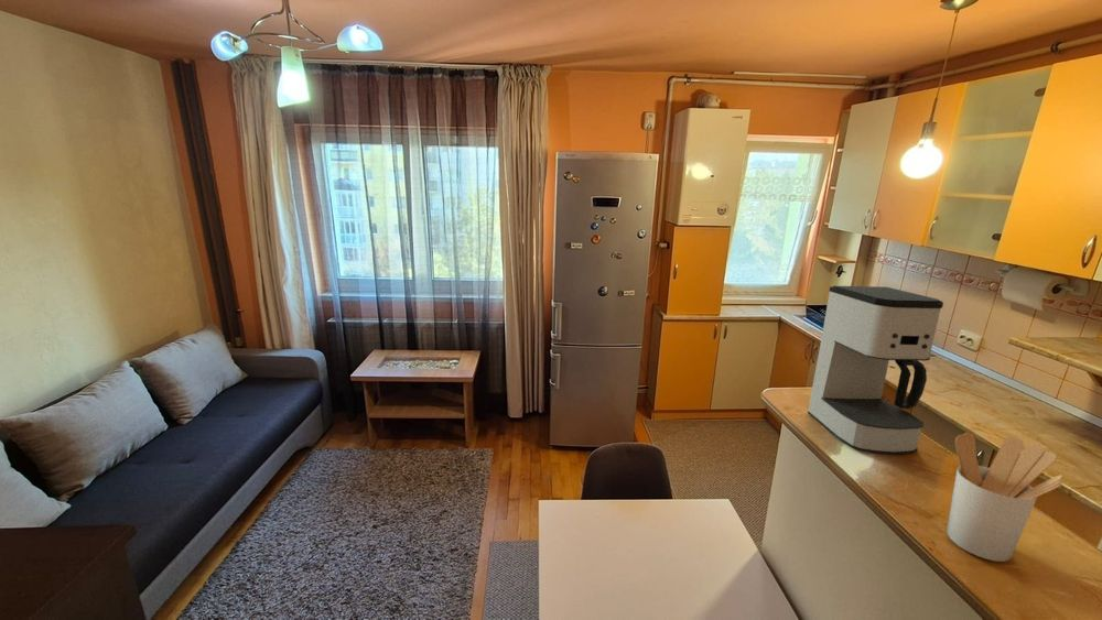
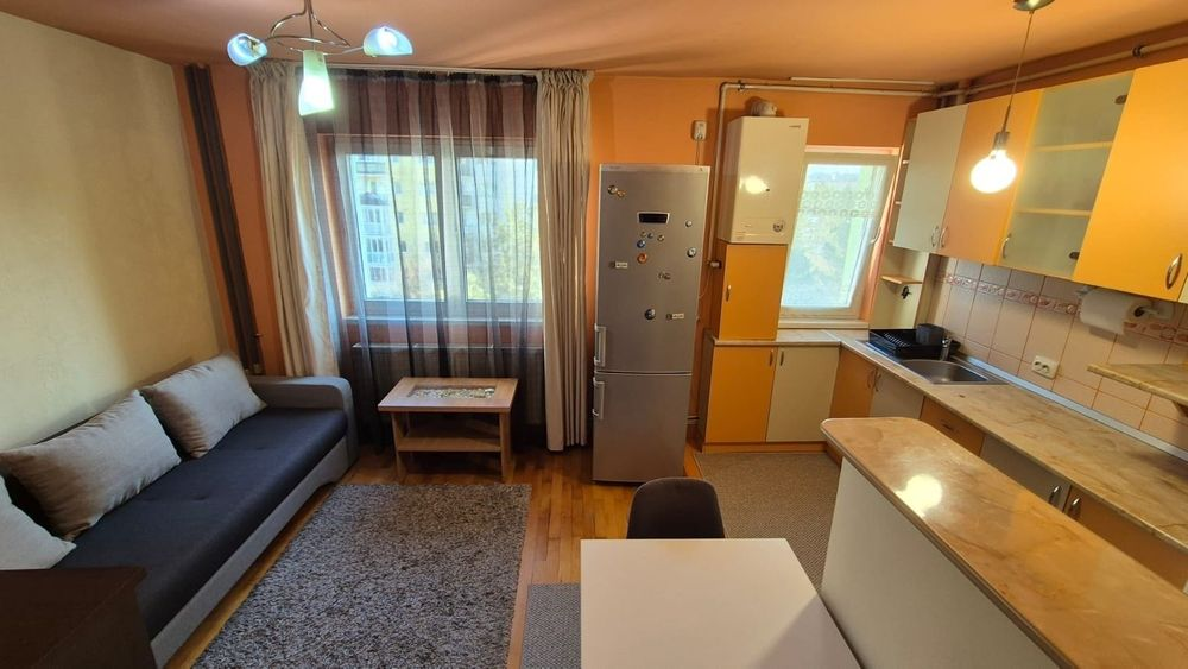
- utensil holder [946,432,1065,563]
- coffee maker [807,285,944,455]
